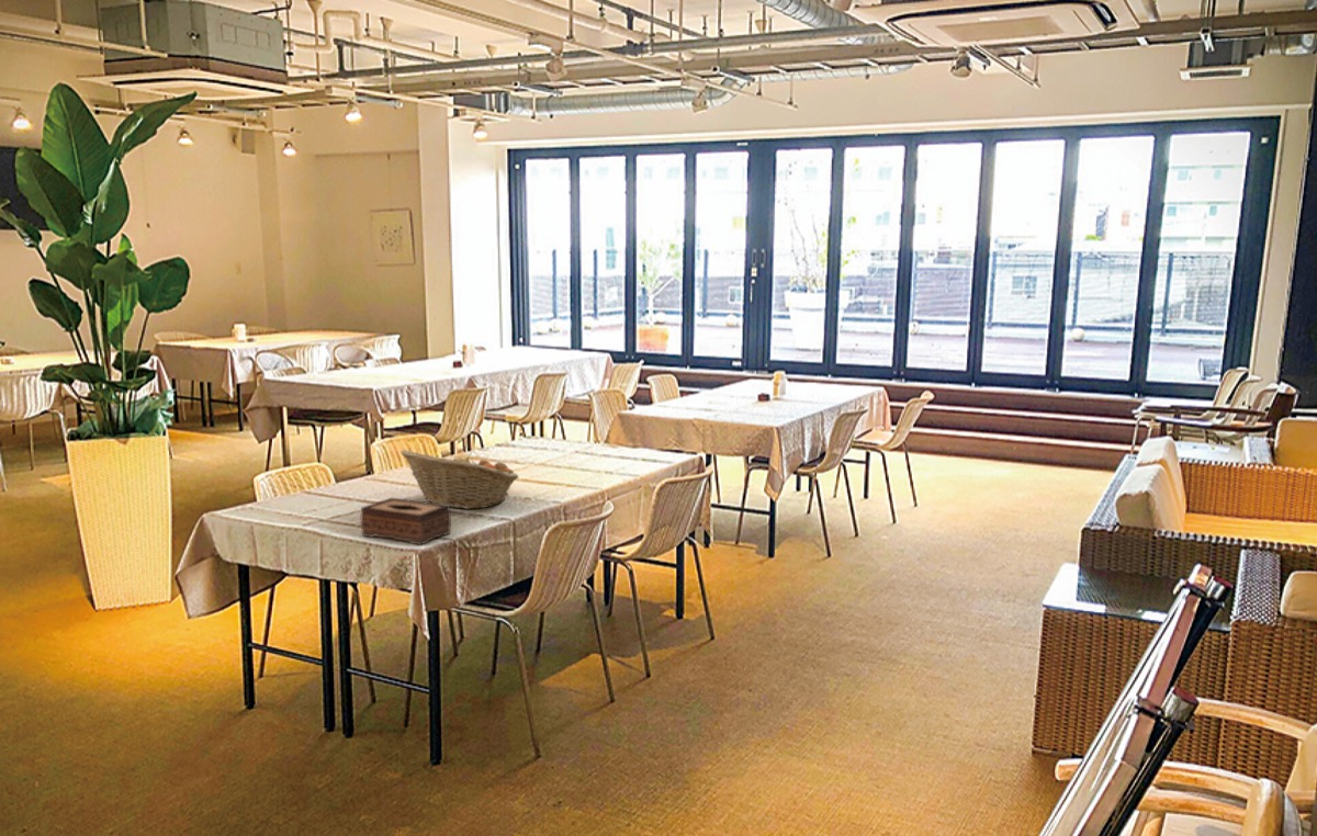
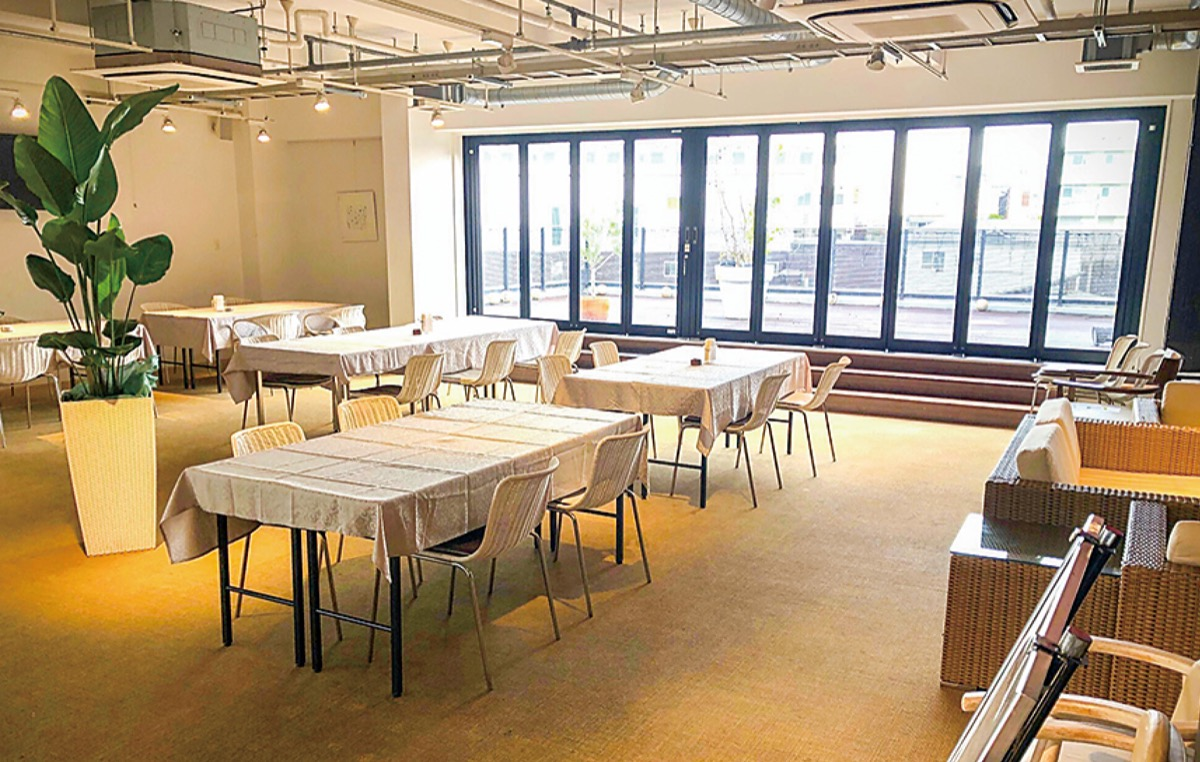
- tissue box [360,497,452,545]
- fruit basket [399,449,520,510]
